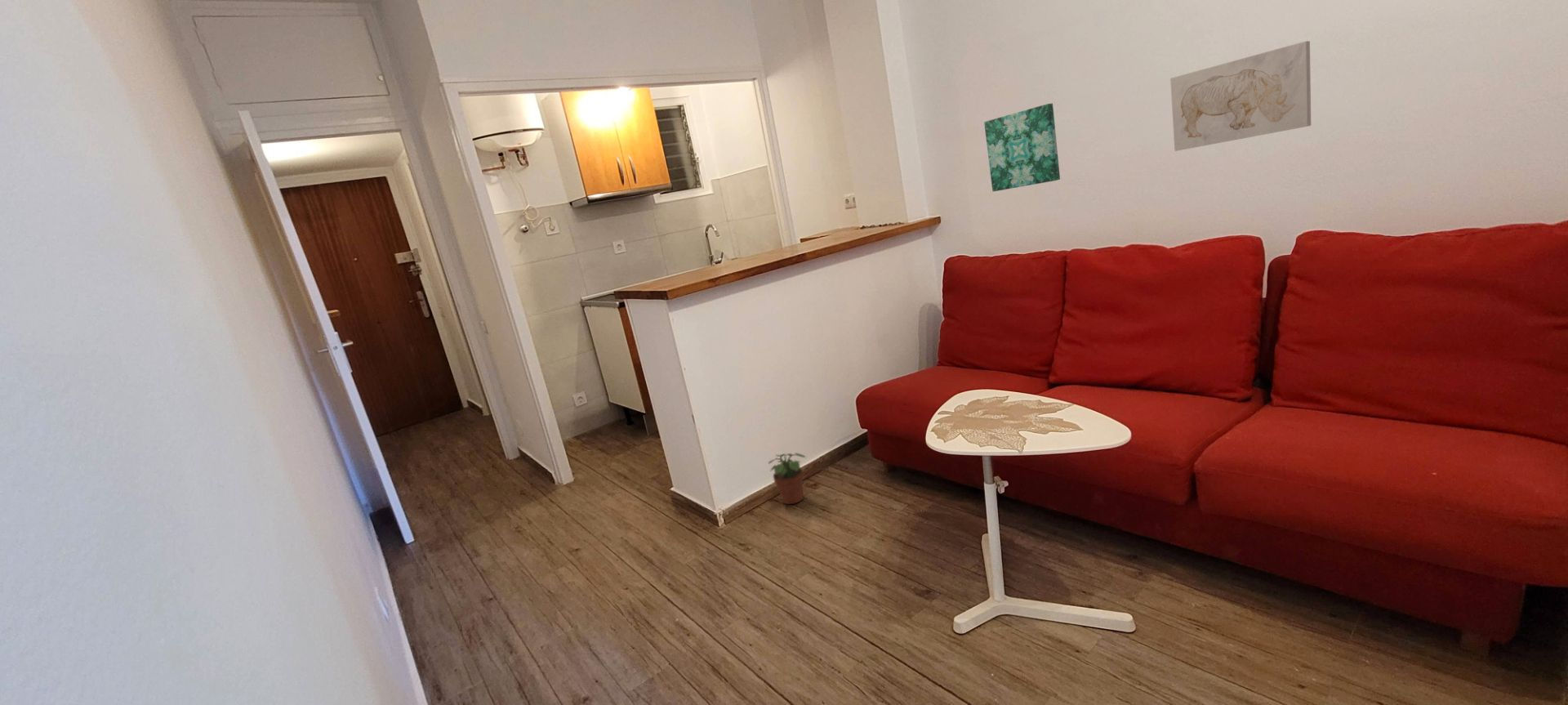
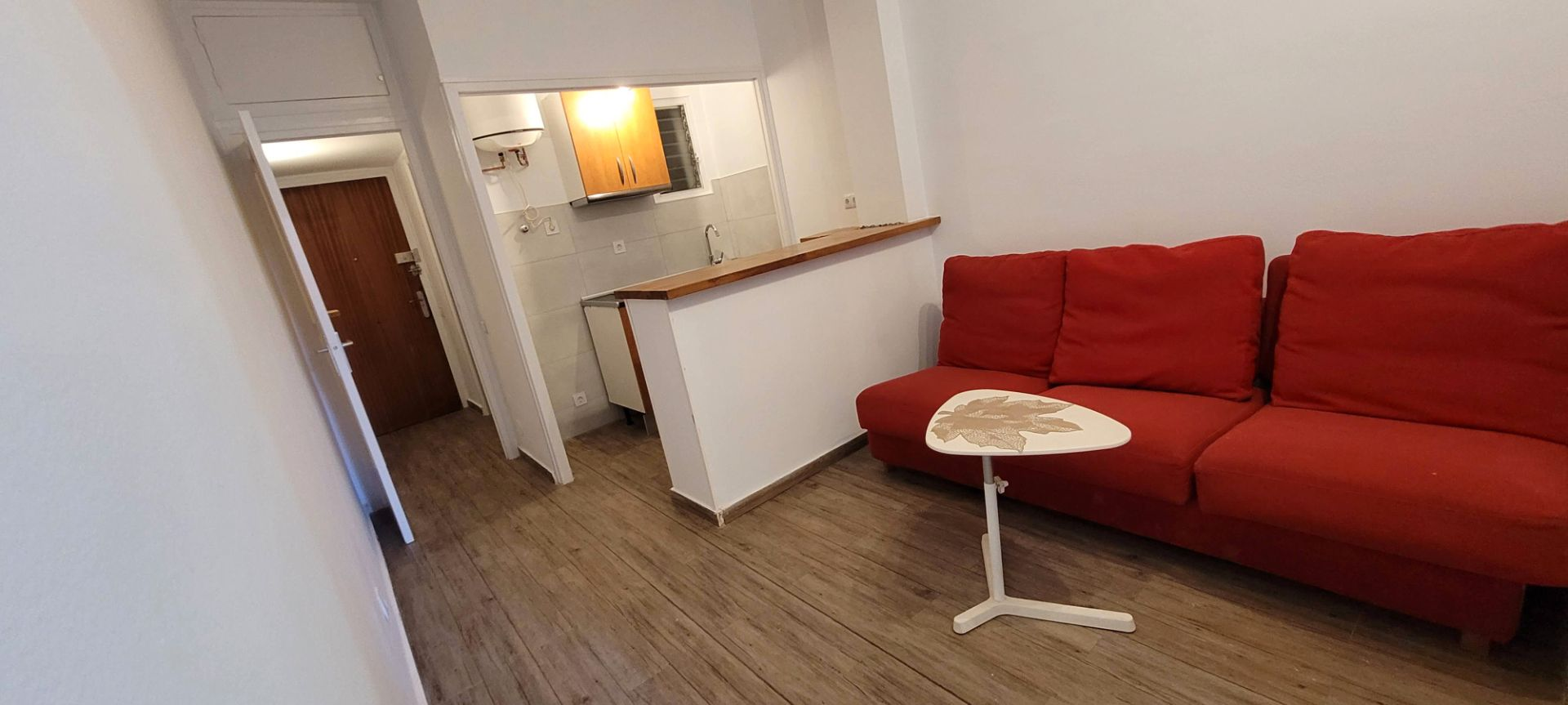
- potted plant [767,453,807,505]
- wall art [983,103,1061,193]
- wall art [1169,40,1312,152]
